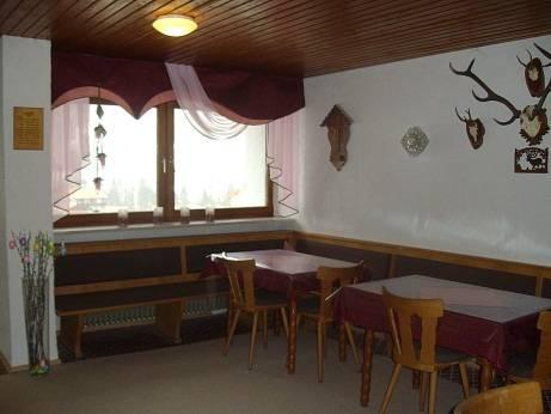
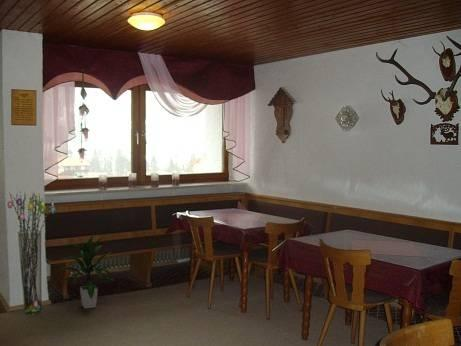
+ indoor plant [59,234,115,310]
